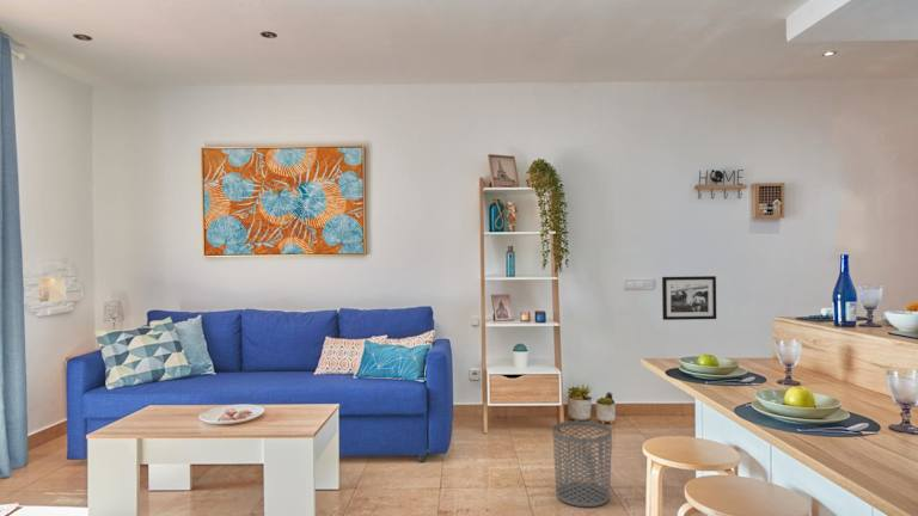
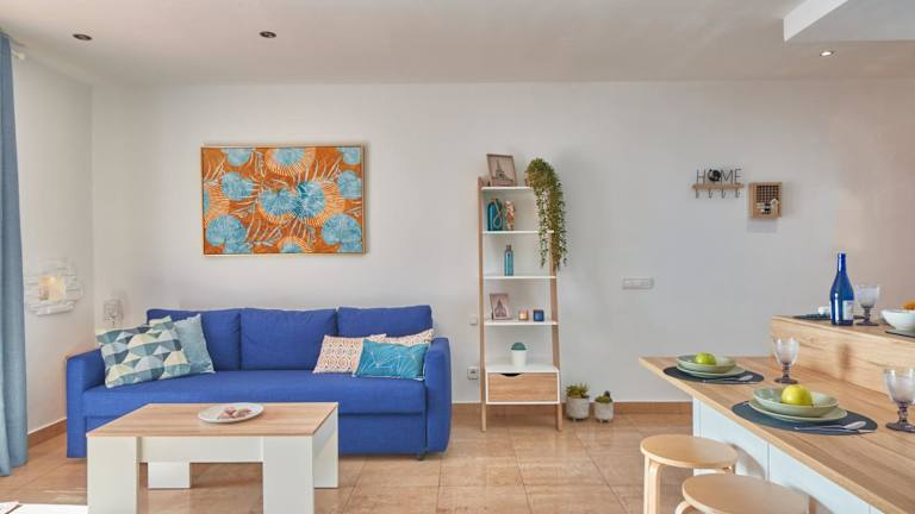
- waste bin [551,420,613,508]
- picture frame [661,275,717,321]
